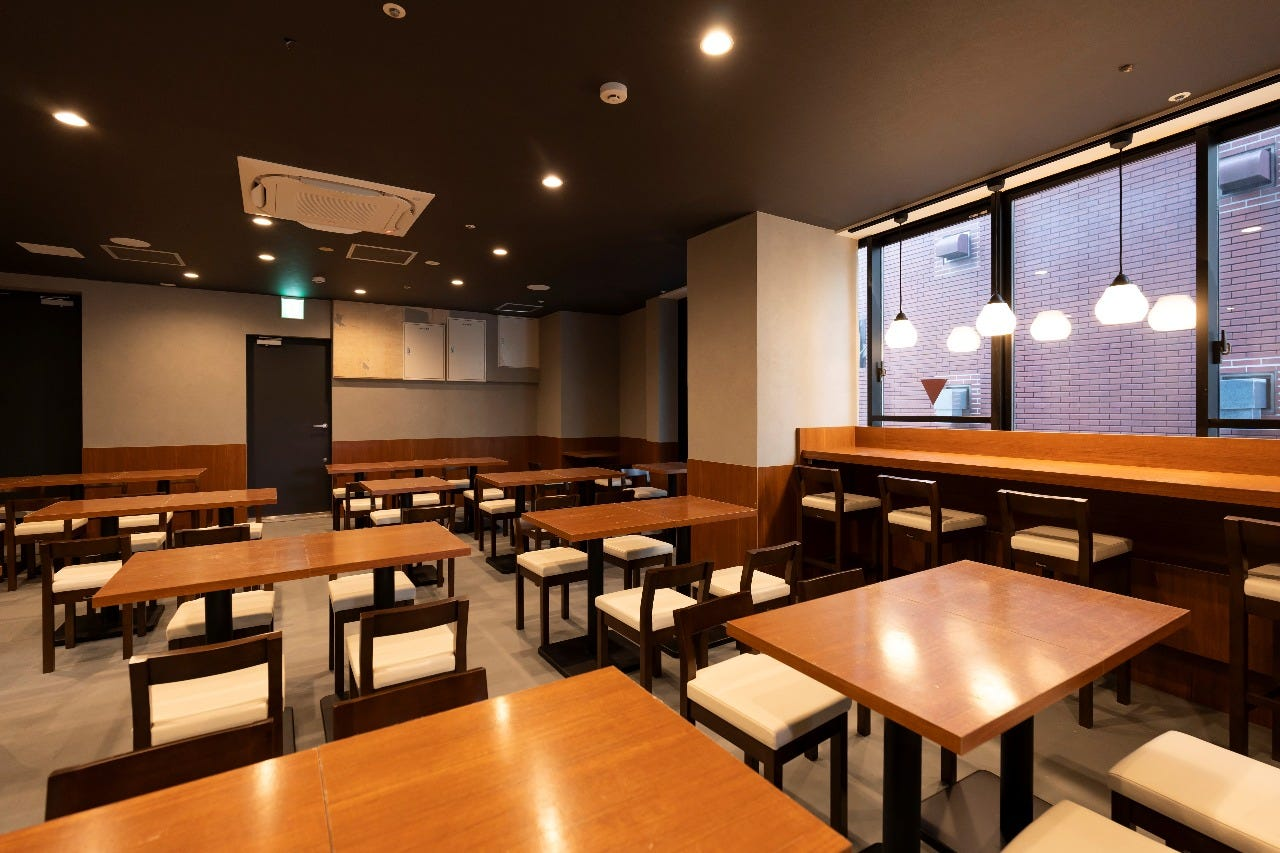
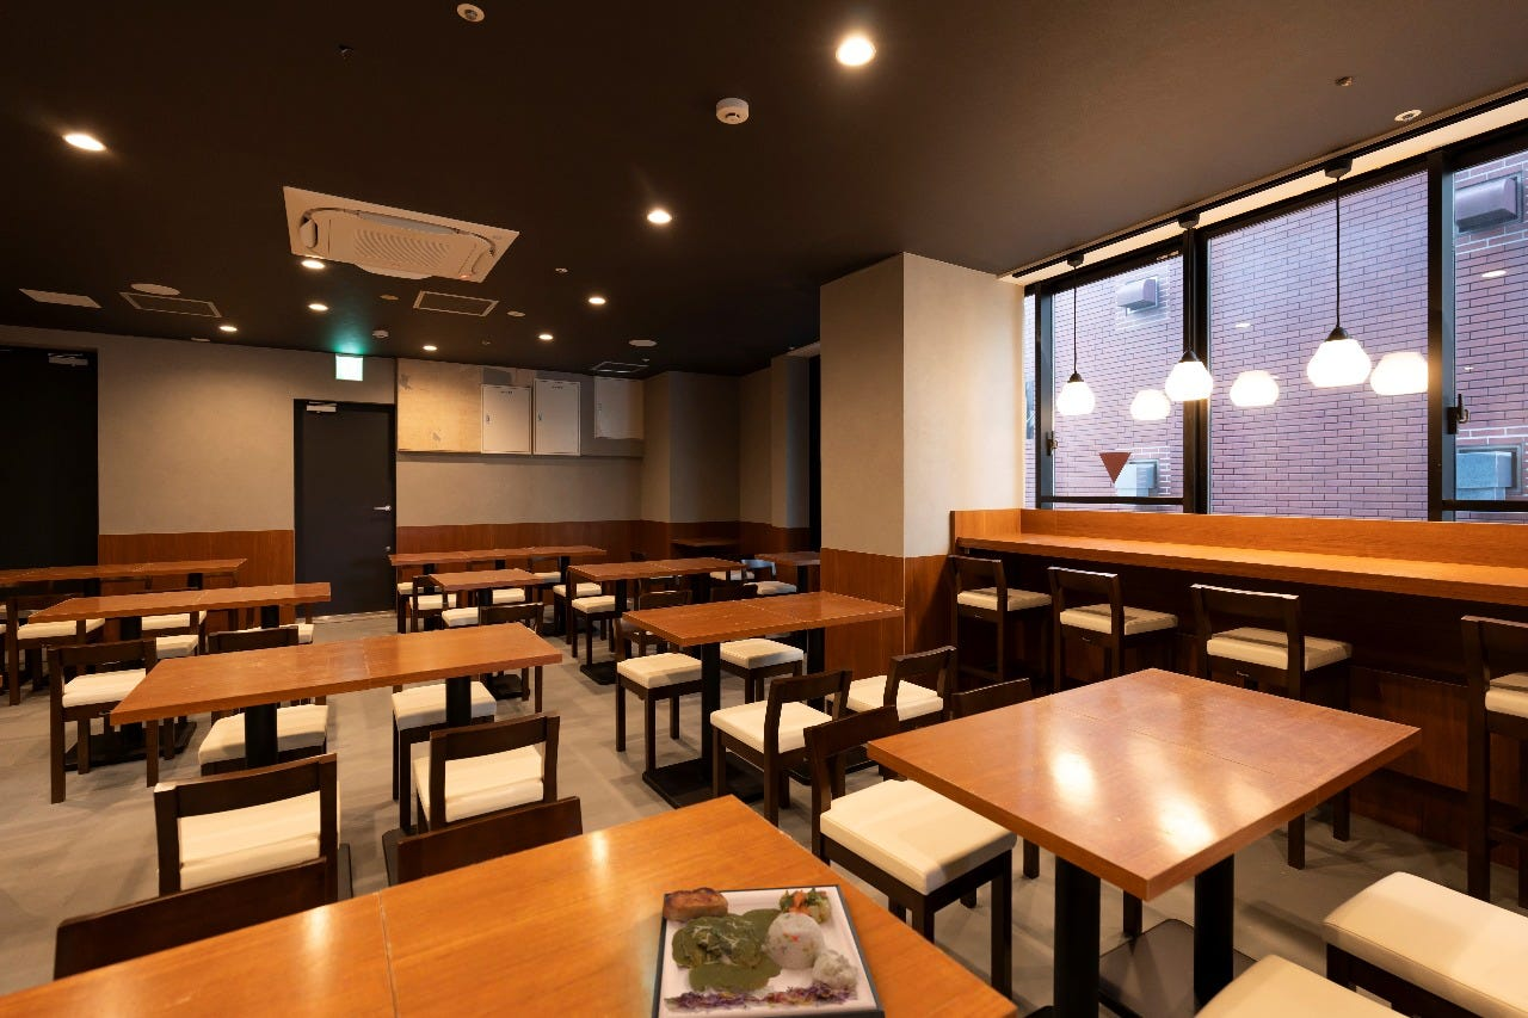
+ dinner plate [651,883,887,1018]
